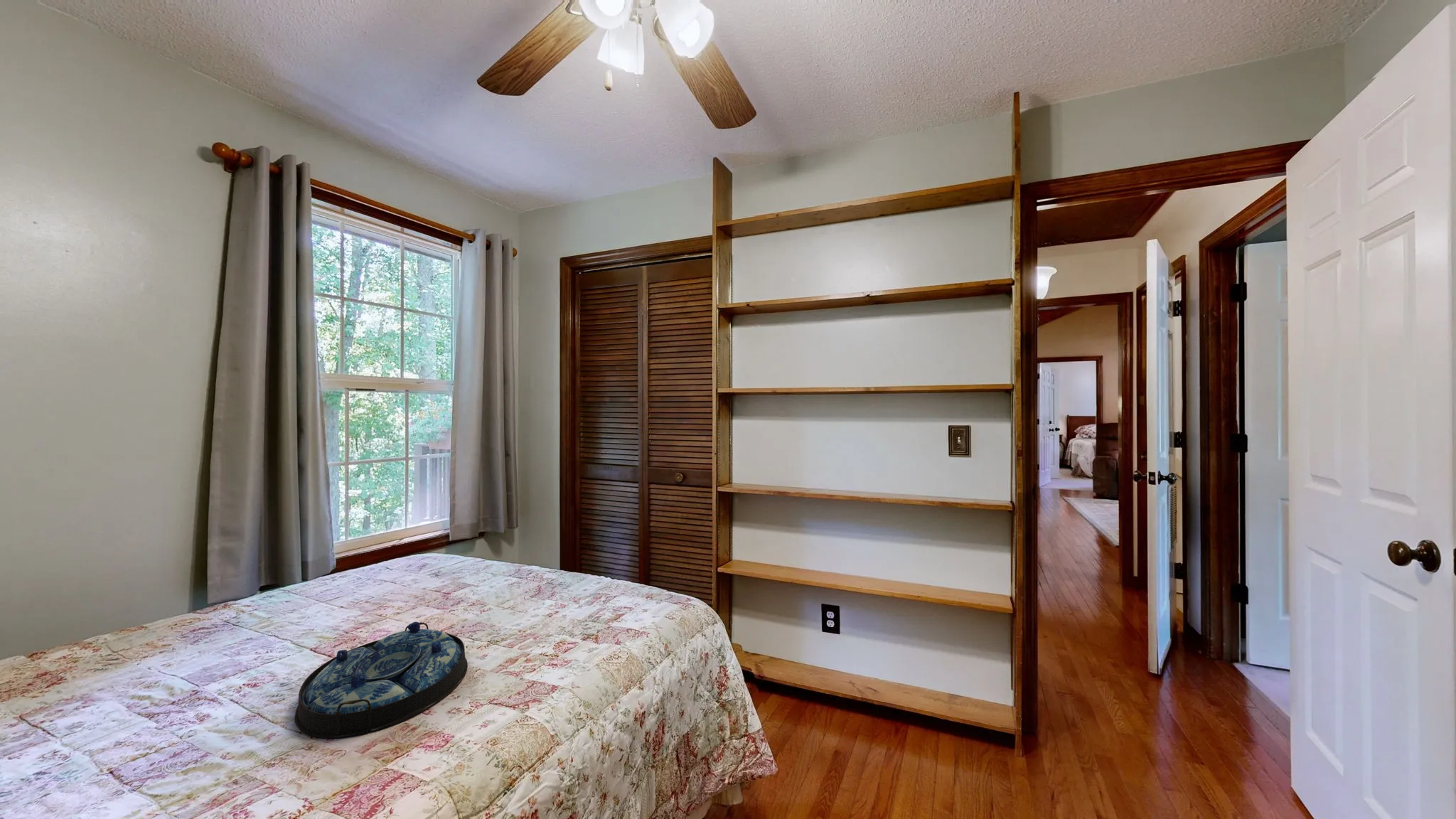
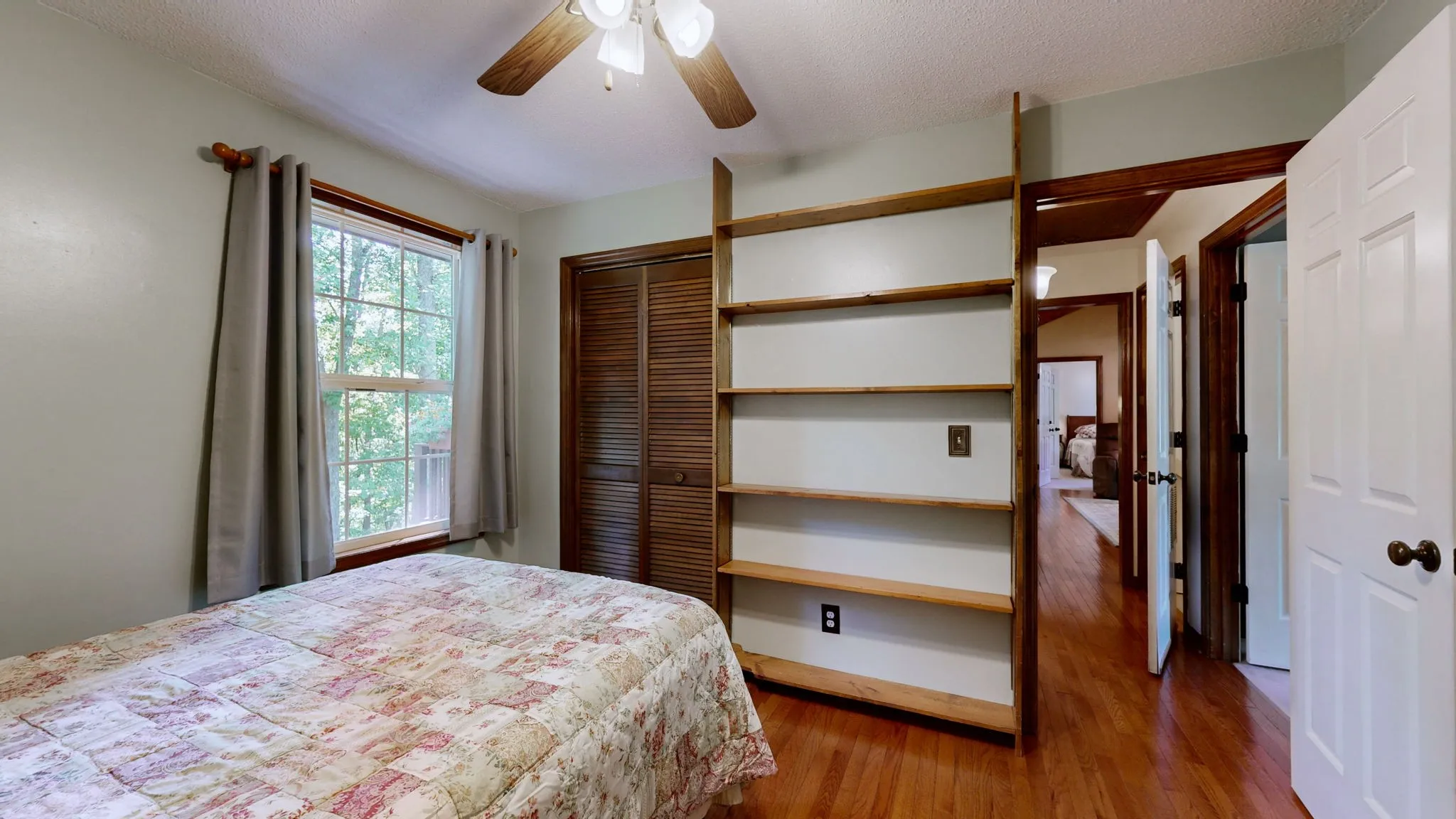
- serving tray [294,621,469,739]
